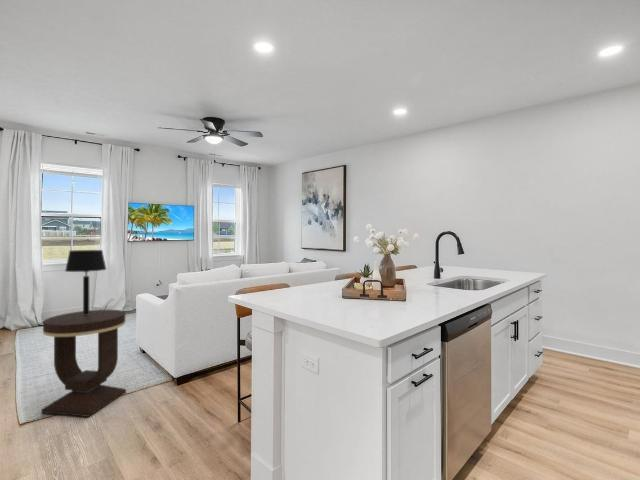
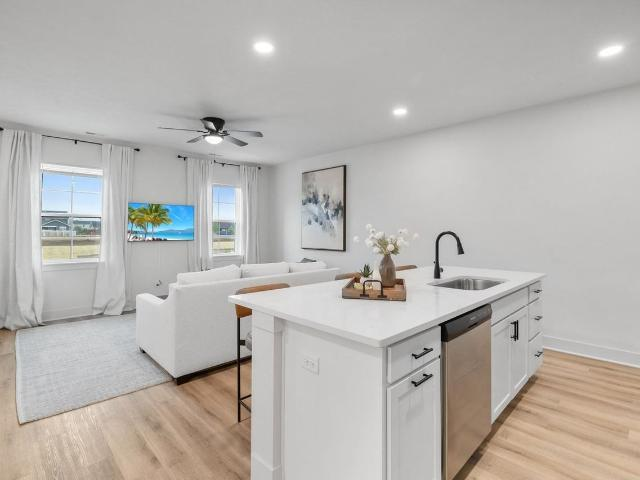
- table lamp [64,249,107,315]
- side table [41,309,127,418]
